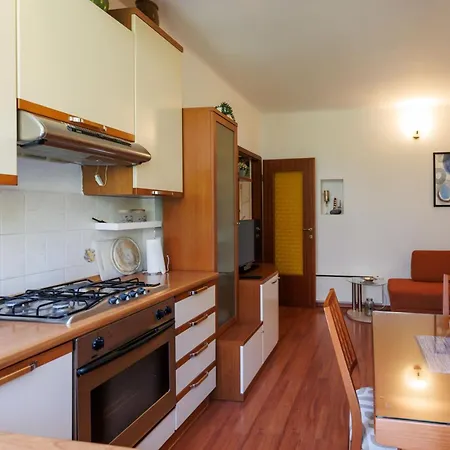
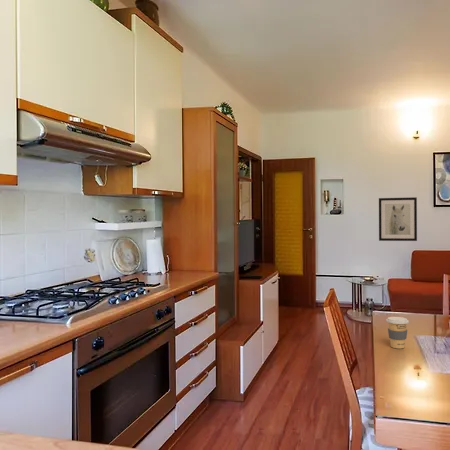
+ coffee cup [385,316,410,350]
+ wall art [378,196,418,242]
